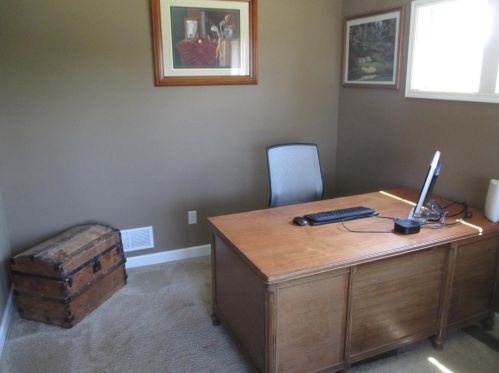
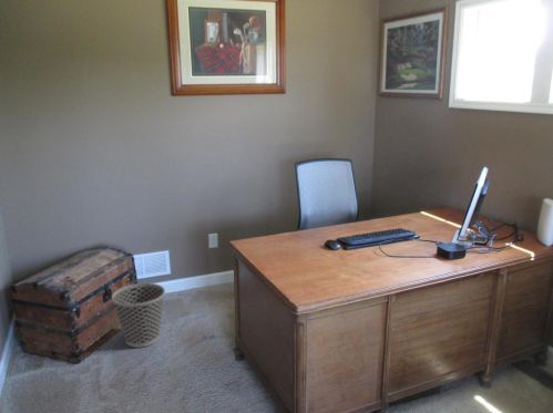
+ wastebasket [111,282,166,349]
